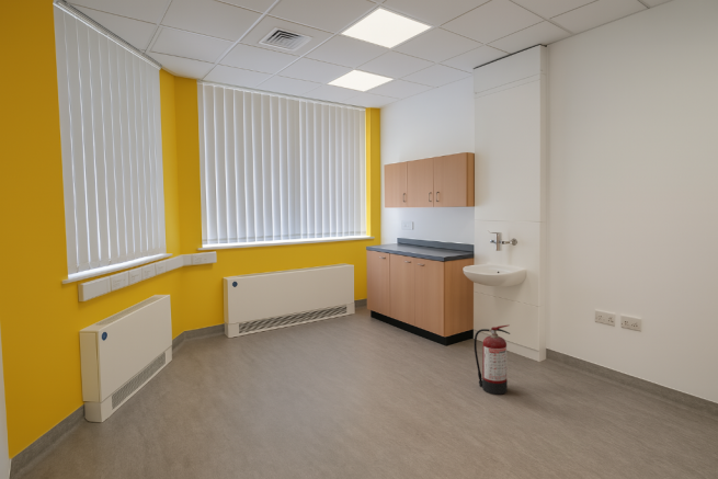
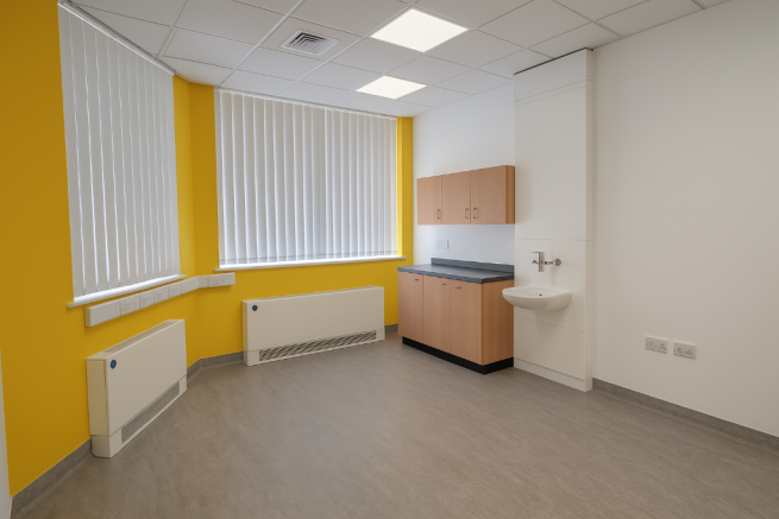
- fire extinguisher [474,323,511,396]
